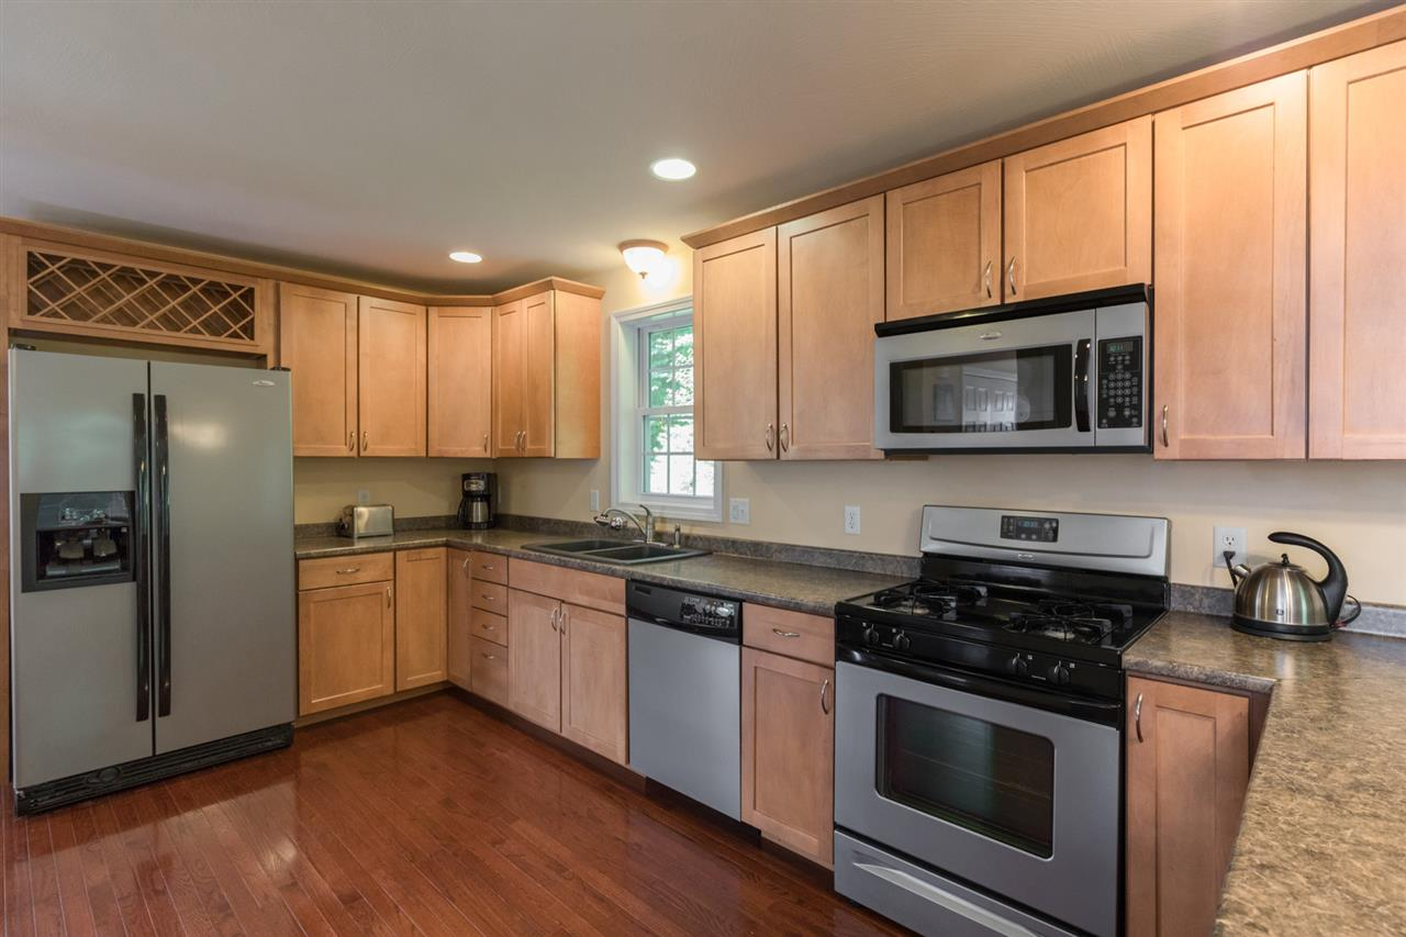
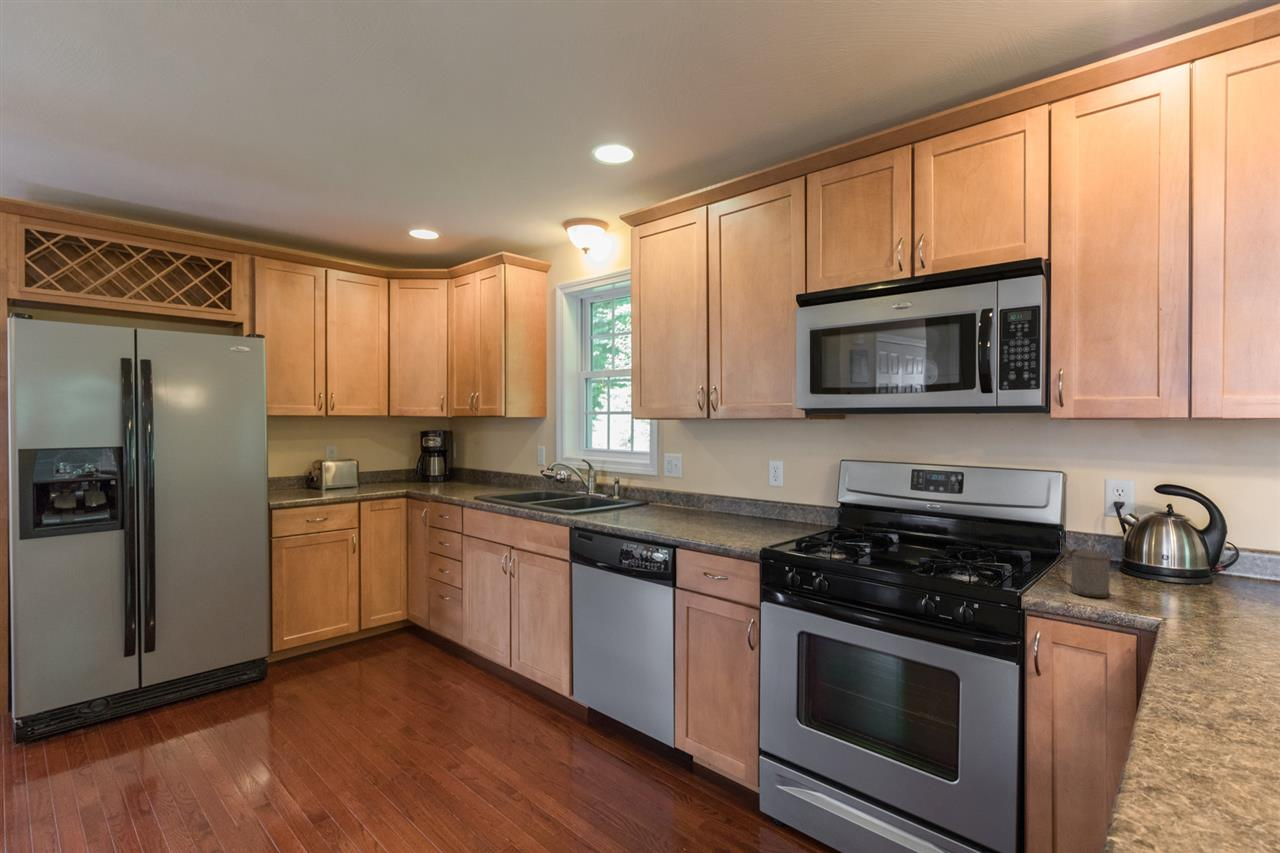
+ beer stein [1054,539,1112,599]
